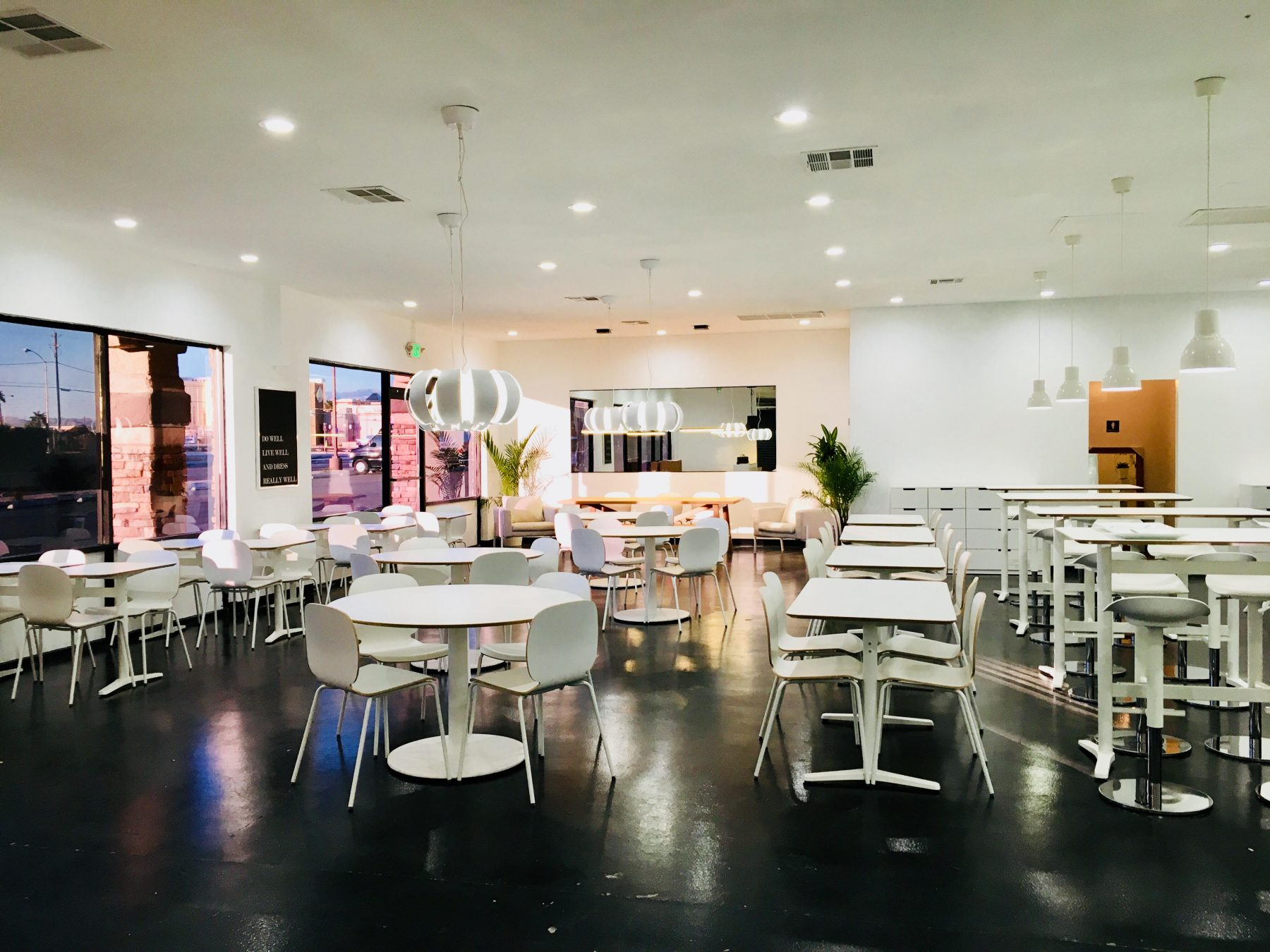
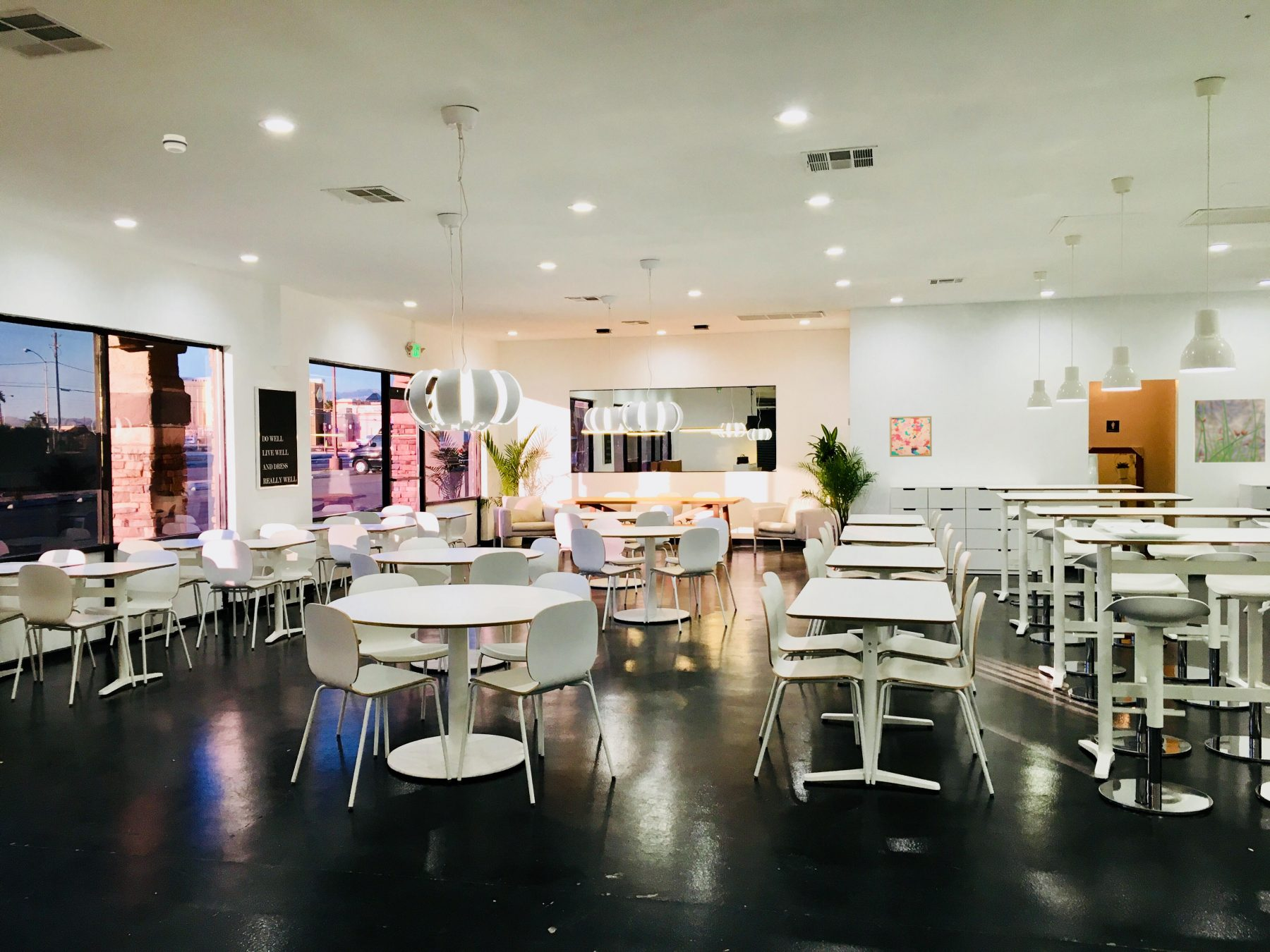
+ wall art [889,415,933,458]
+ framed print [1192,398,1266,464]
+ smoke detector [162,133,188,154]
